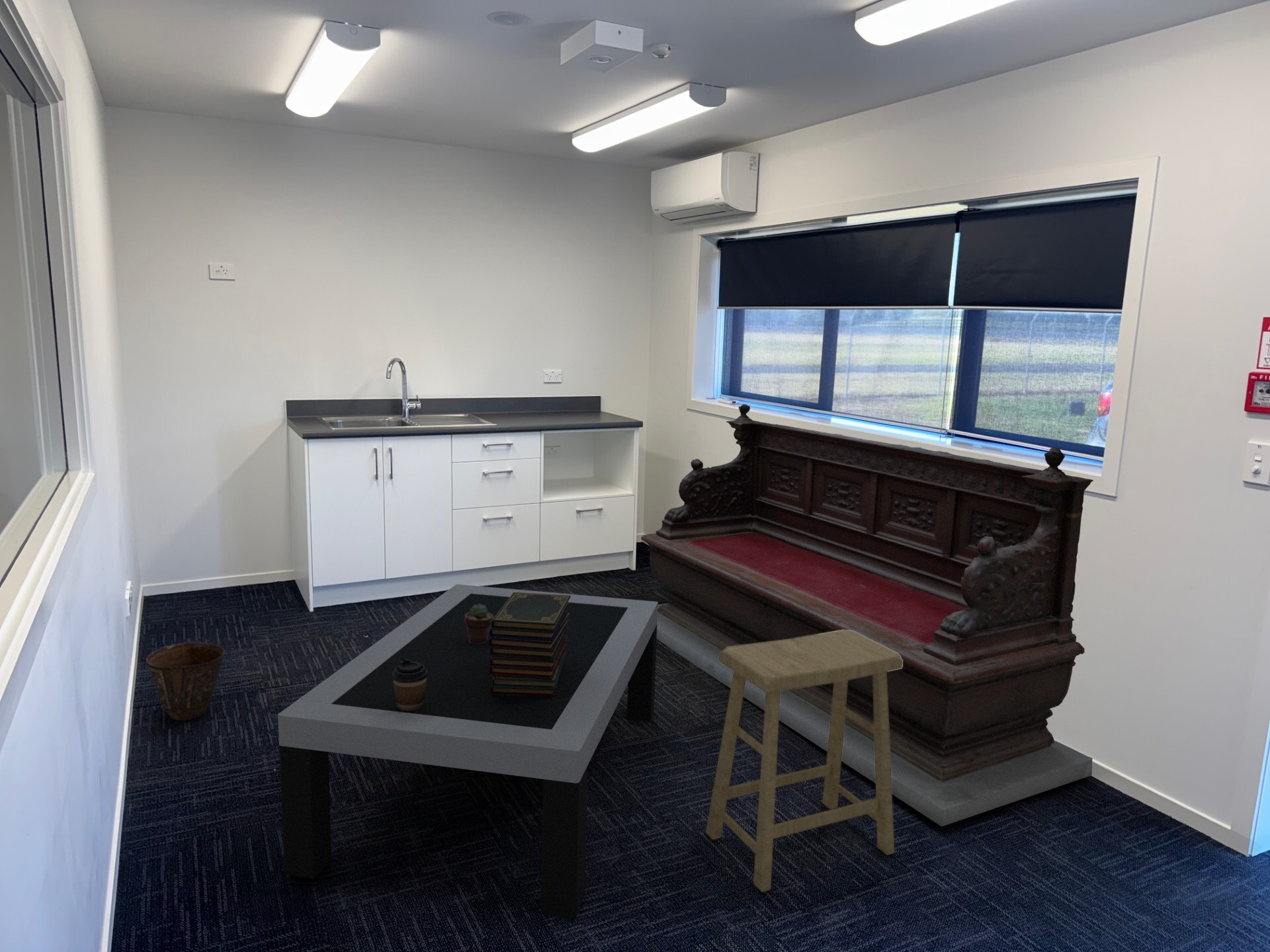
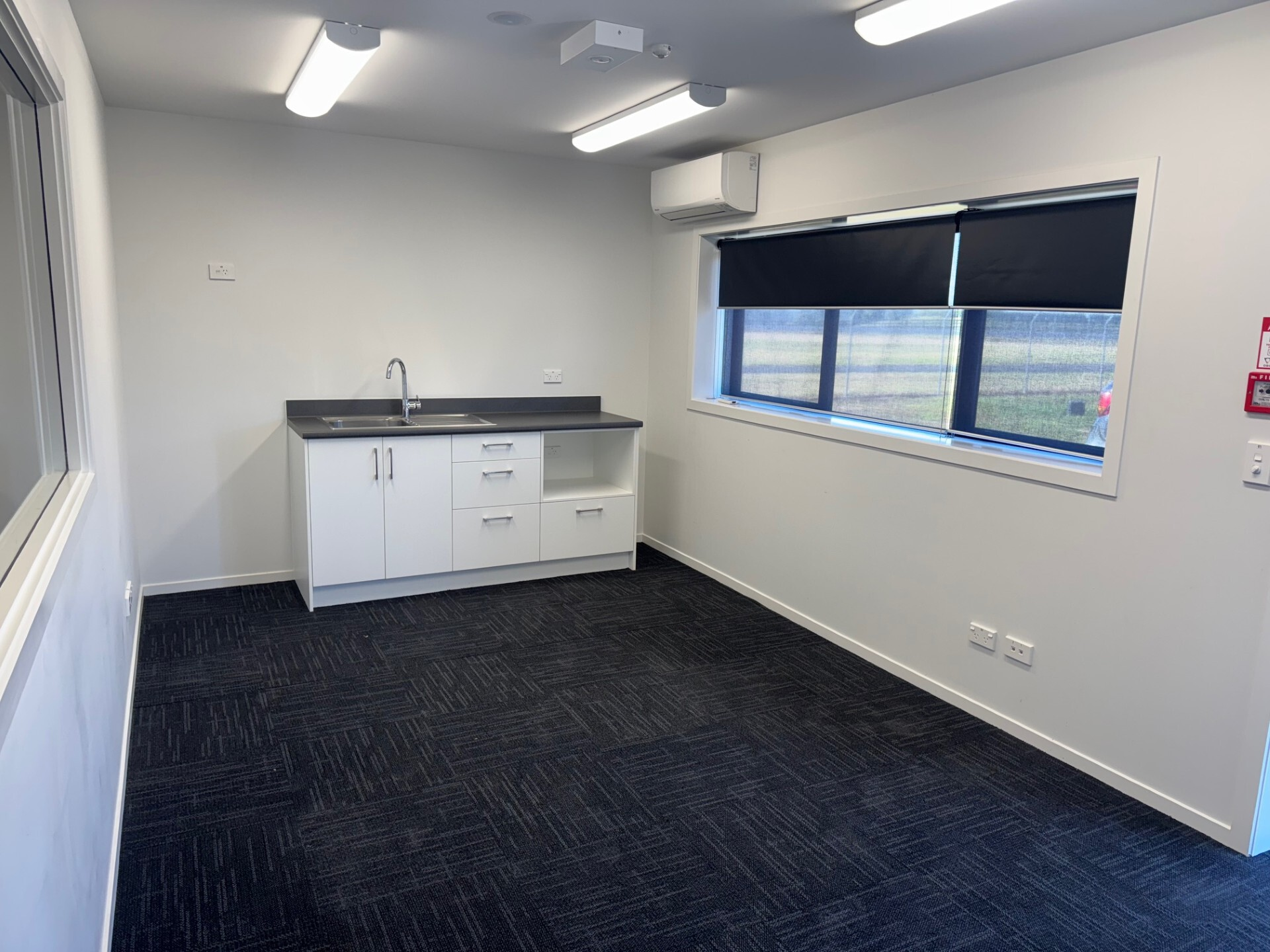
- coffee table [277,584,659,920]
- potted succulent [465,604,493,644]
- bench [640,403,1094,827]
- stool [705,630,903,893]
- book stack [488,592,571,697]
- coffee cup [392,659,428,711]
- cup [146,641,226,721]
